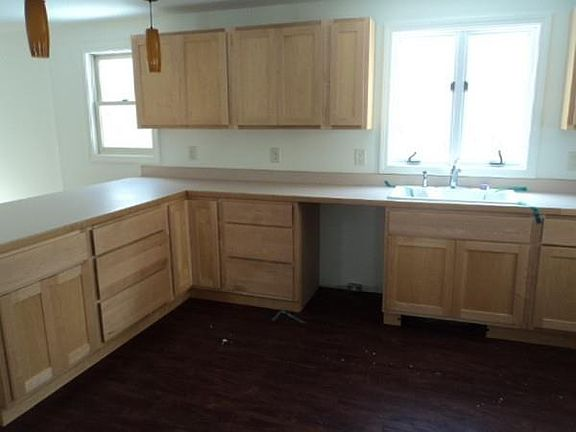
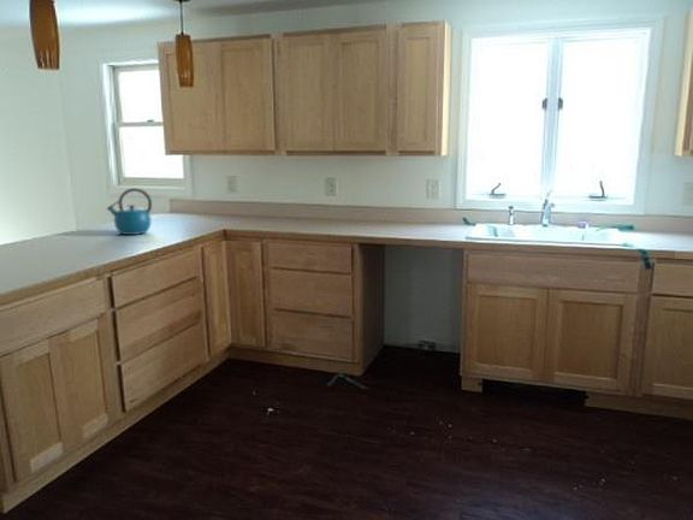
+ kettle [106,187,153,236]
